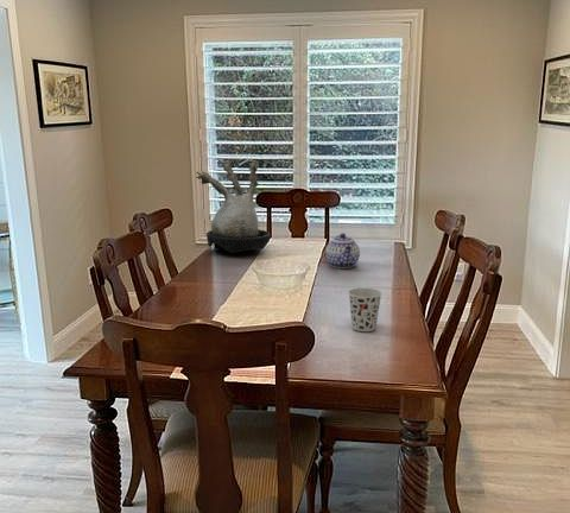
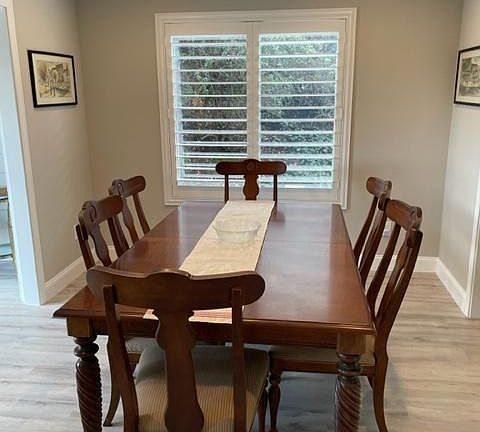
- plant [195,160,271,254]
- cup [347,286,382,332]
- teapot [324,232,361,270]
